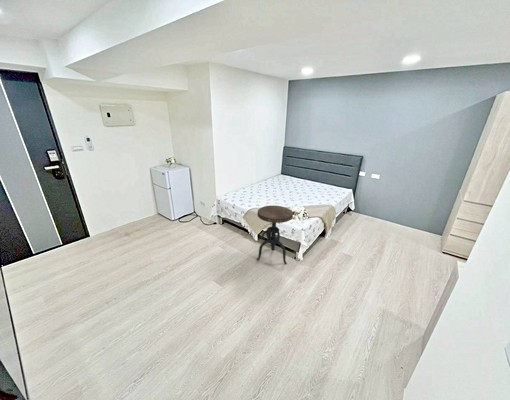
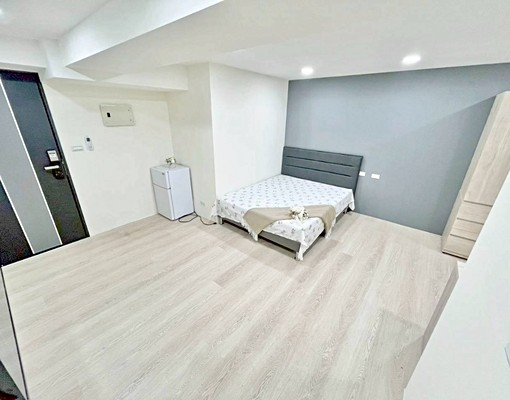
- side table [256,205,294,265]
